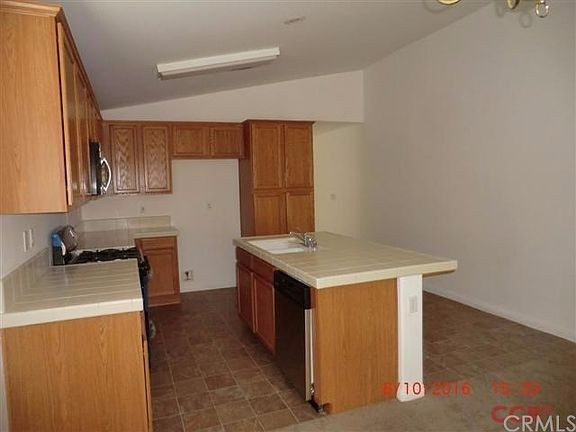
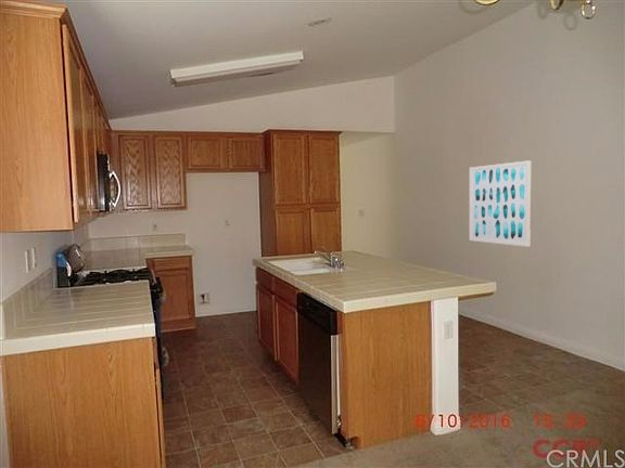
+ wall art [469,159,532,247]
